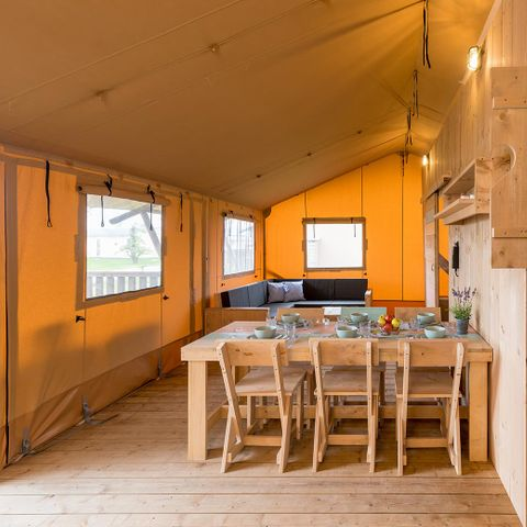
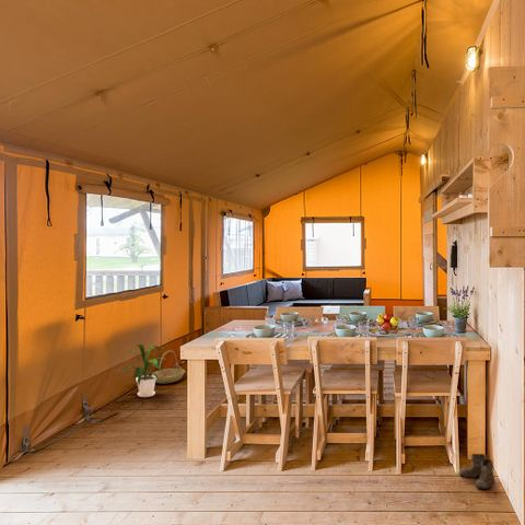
+ basket [152,349,186,385]
+ house plant [118,343,165,398]
+ boots [458,453,499,490]
